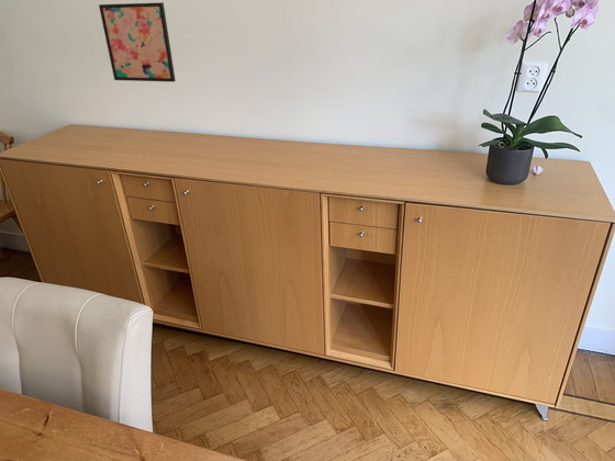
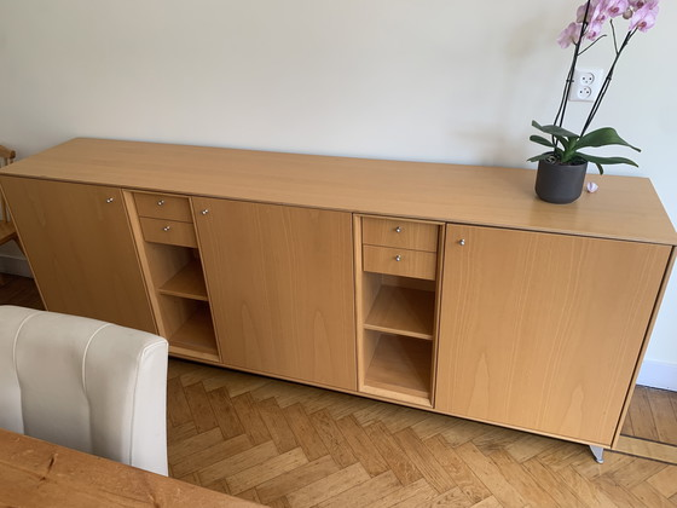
- wall art [98,1,177,82]
